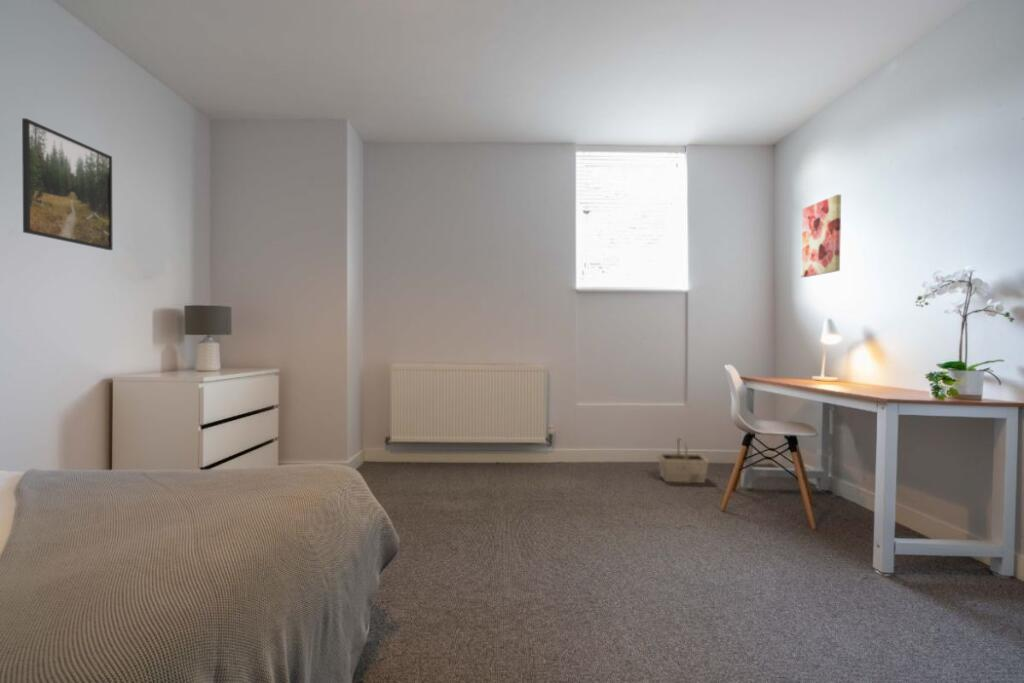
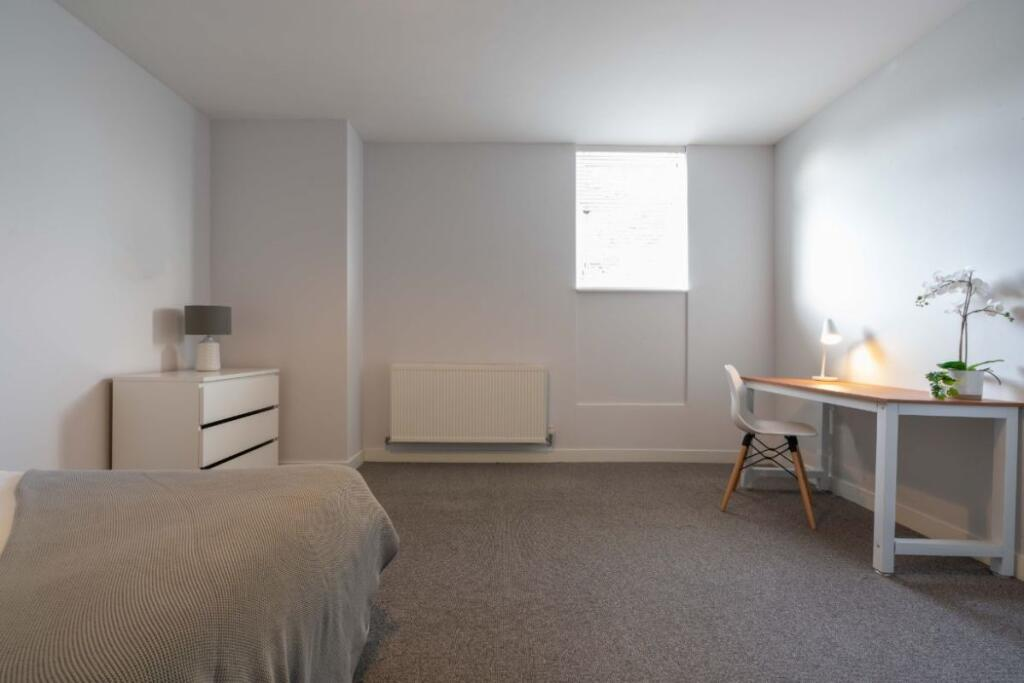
- basket [657,437,710,484]
- wall art [800,194,842,278]
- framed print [21,117,114,251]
